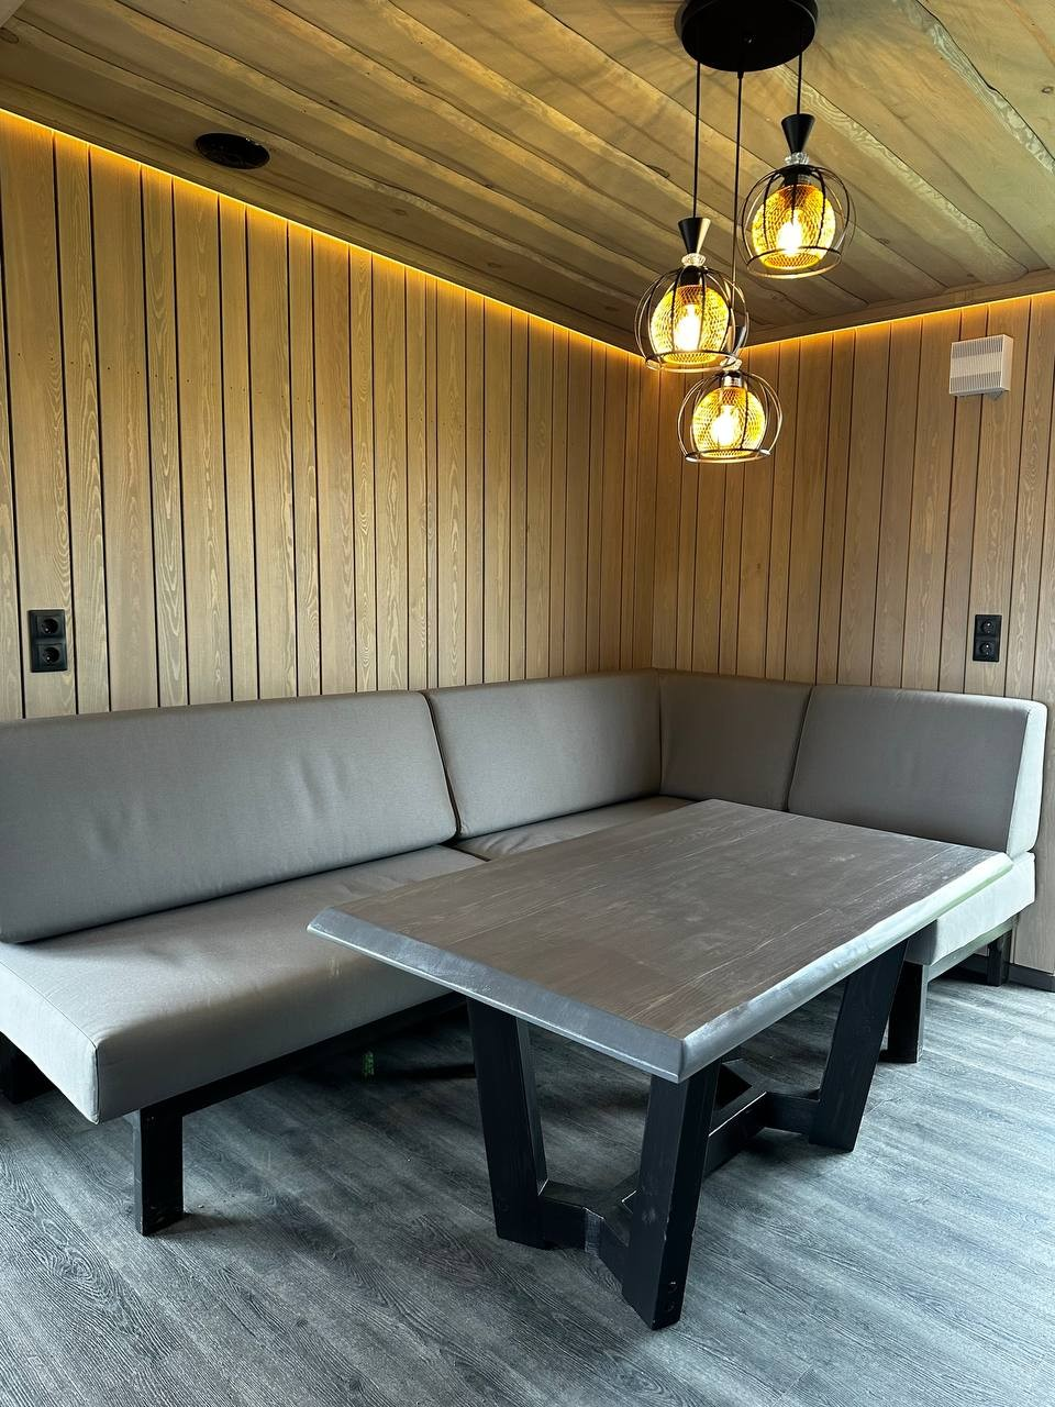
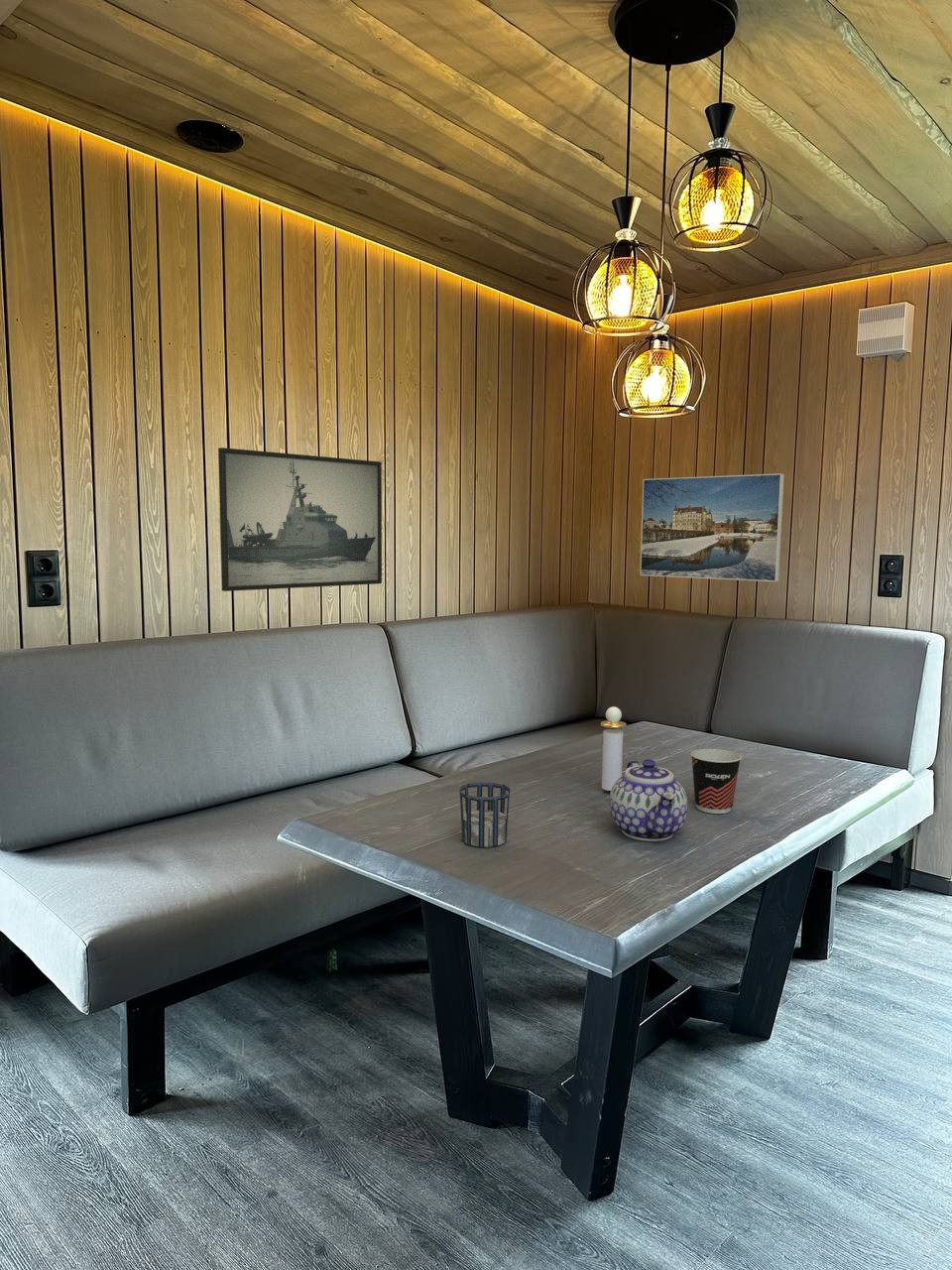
+ perfume bottle [600,705,627,792]
+ cup [689,748,743,815]
+ cup [458,781,511,848]
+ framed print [217,446,383,592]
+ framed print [639,472,785,582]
+ teapot [609,758,688,842]
